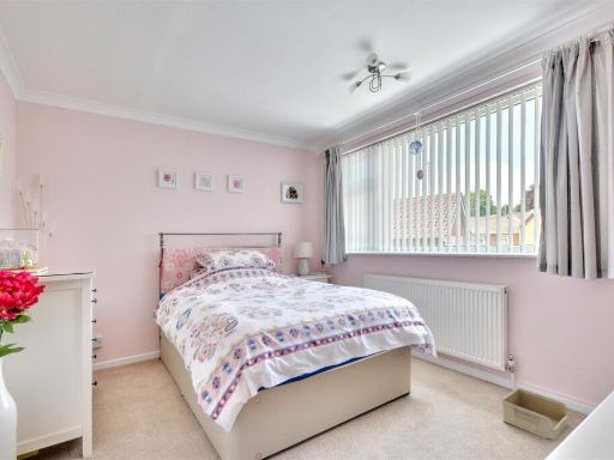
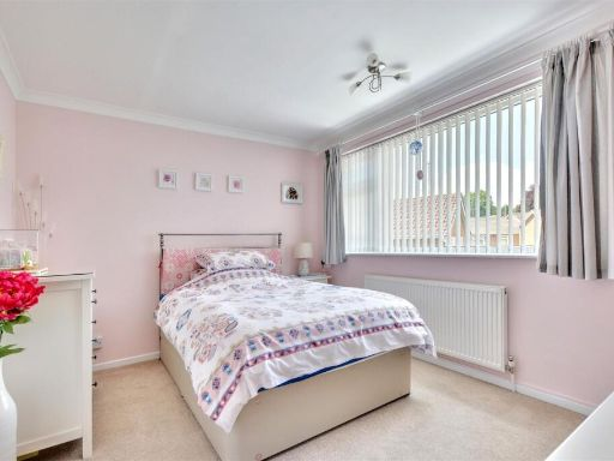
- storage bin [500,387,570,441]
